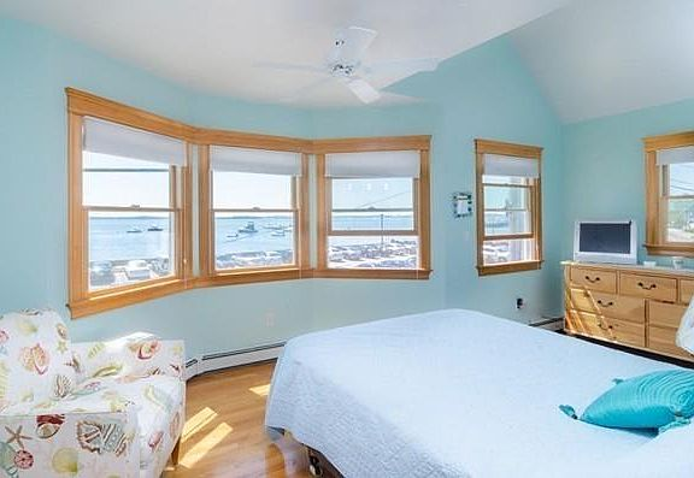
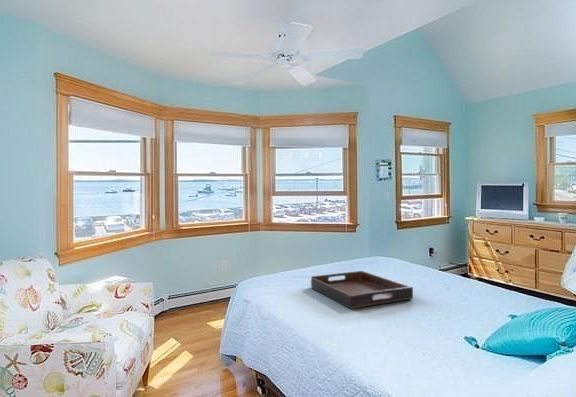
+ serving tray [310,270,414,310]
